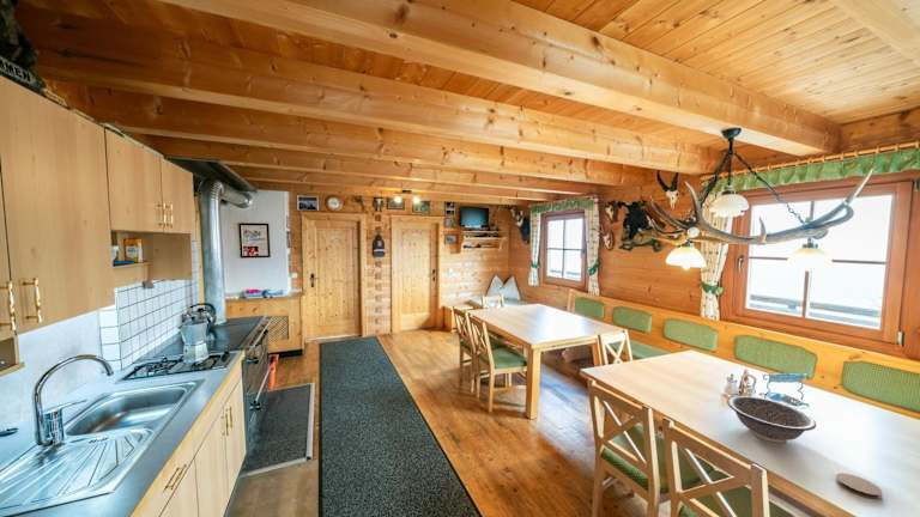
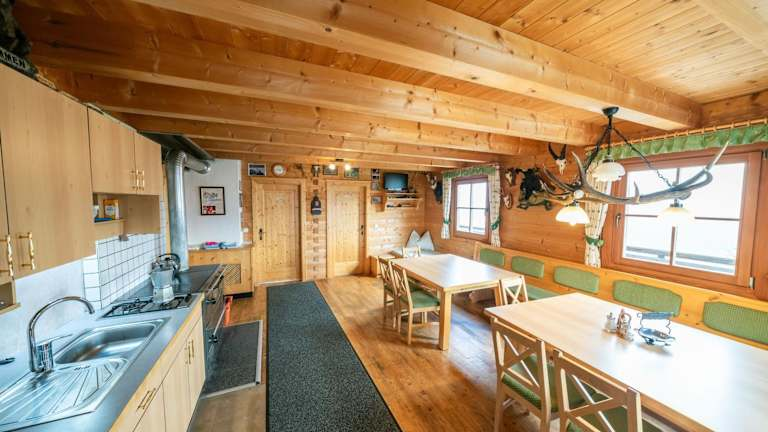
- decorative bowl [726,395,817,444]
- coaster [835,472,883,500]
